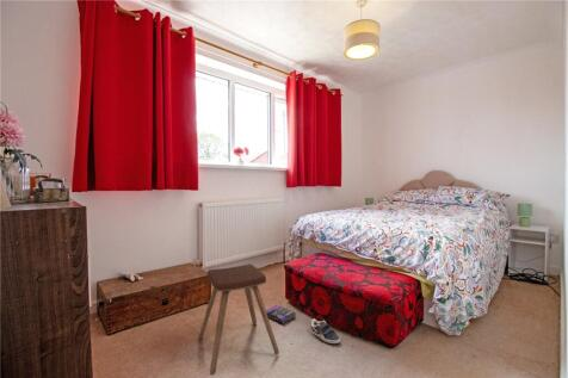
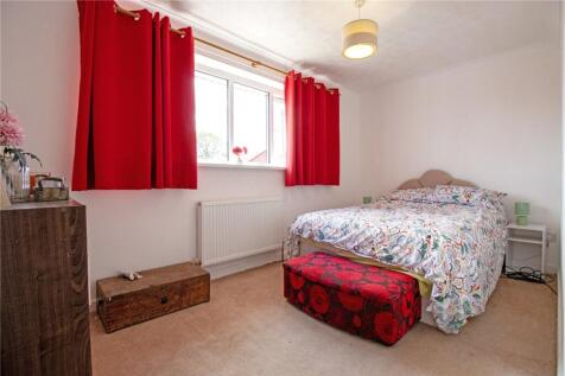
- sneaker [309,318,341,345]
- box [266,304,297,326]
- music stool [197,264,280,377]
